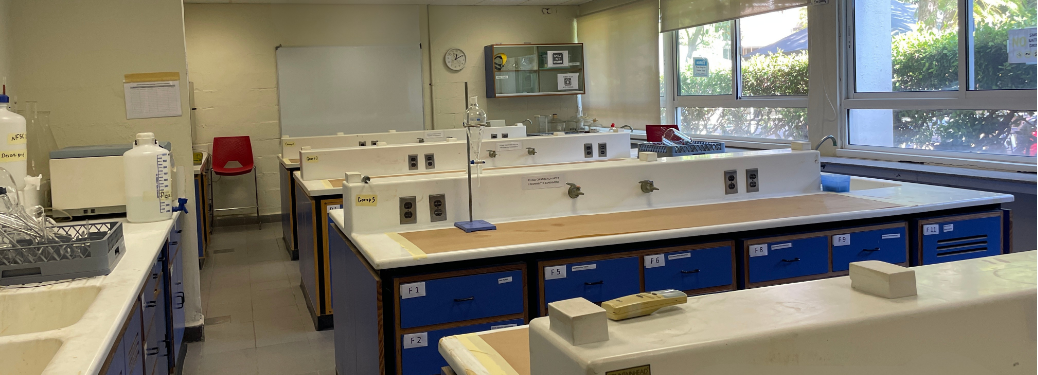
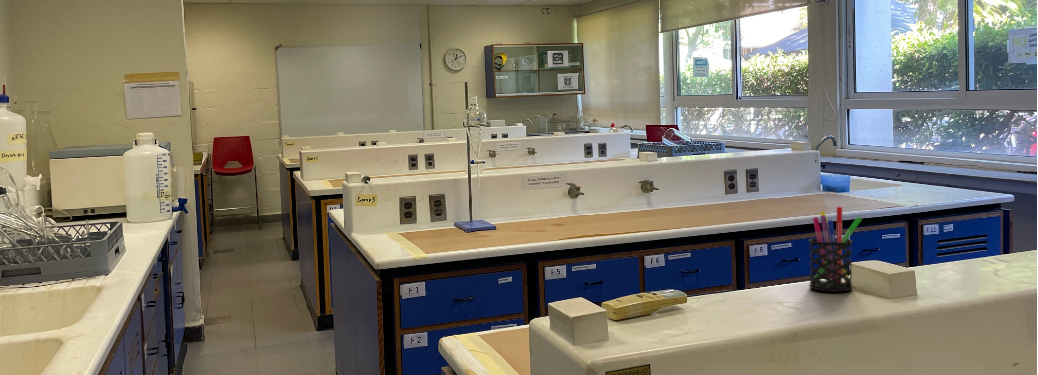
+ pen holder [808,206,863,293]
